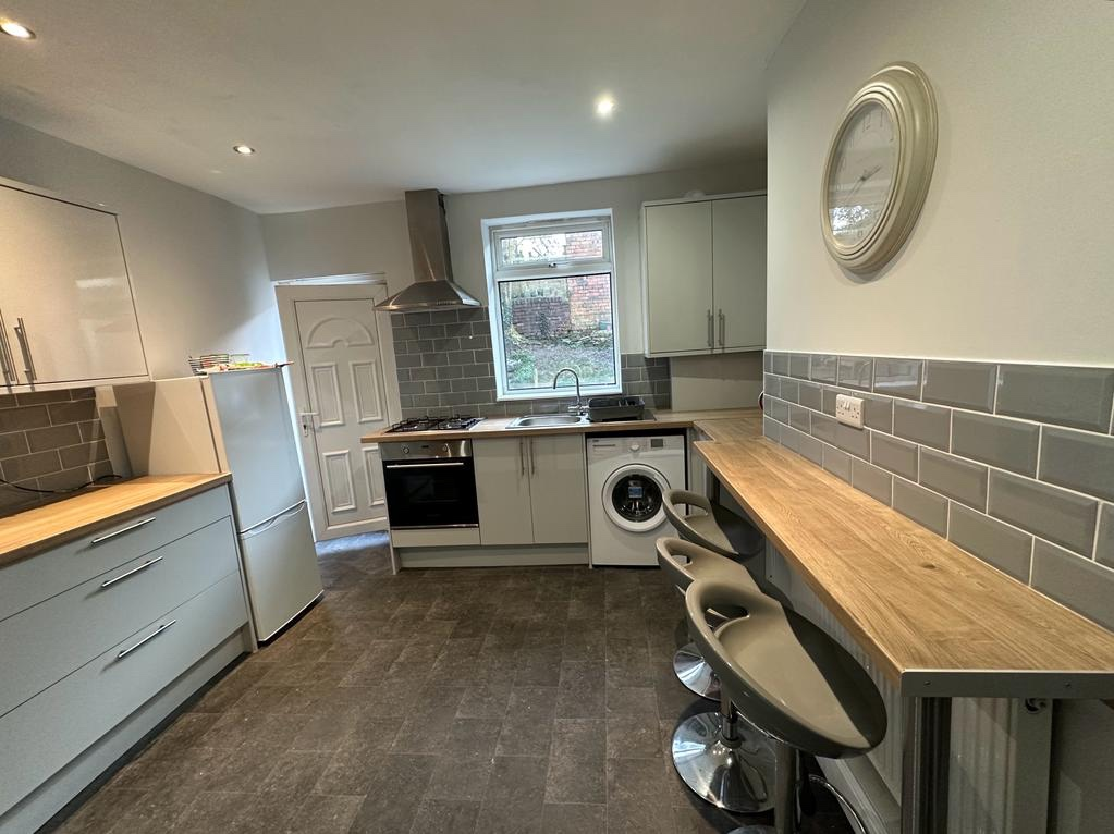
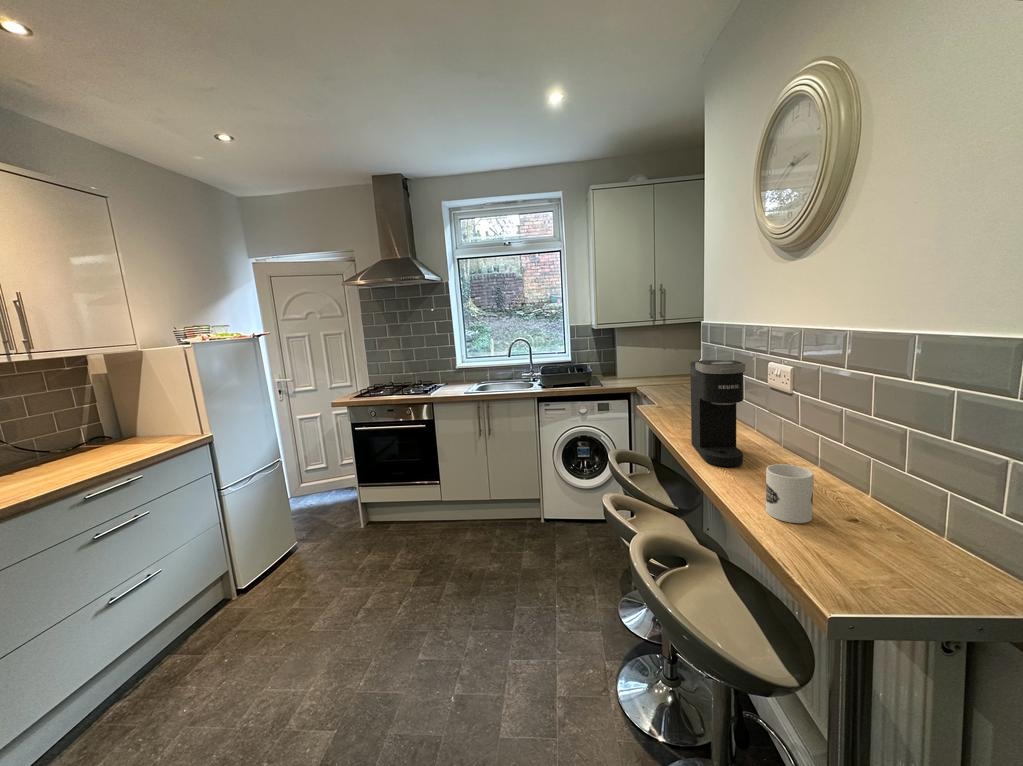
+ mug [765,463,814,524]
+ coffee maker [689,359,746,468]
